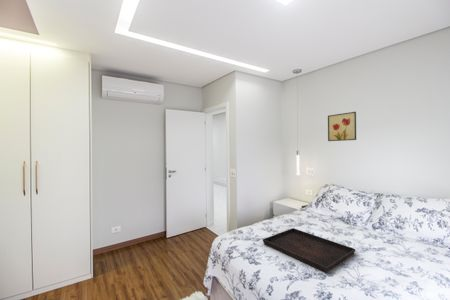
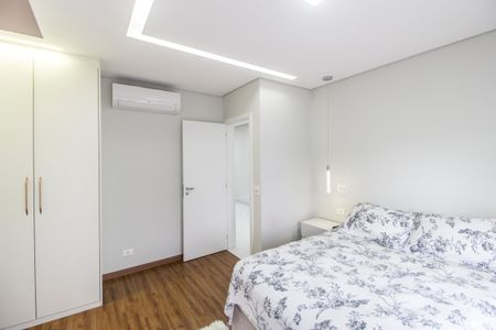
- serving tray [262,227,356,273]
- wall art [327,111,357,142]
